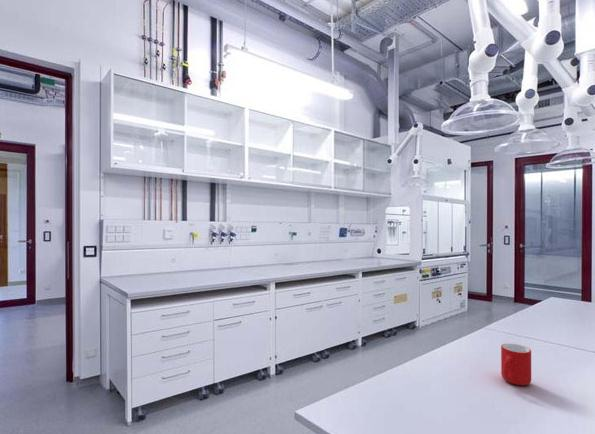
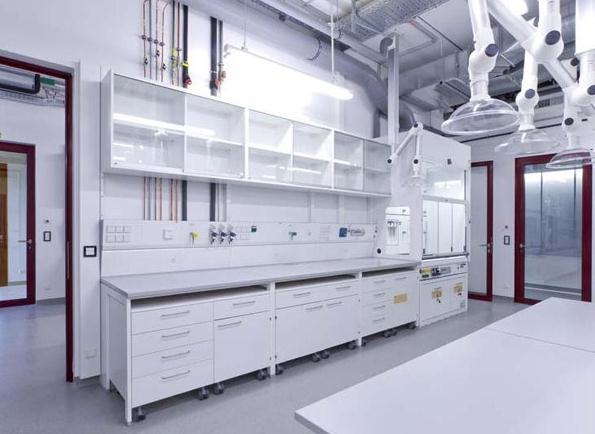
- cup [500,343,532,386]
